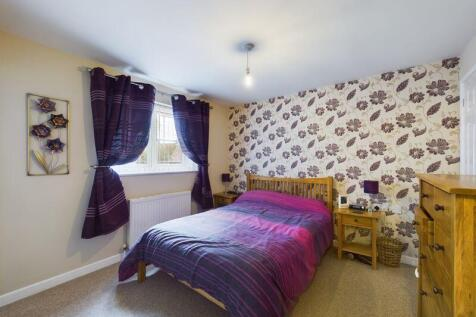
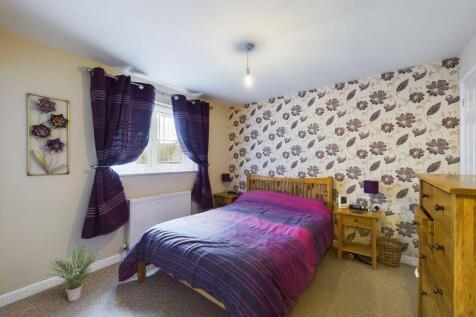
+ potted plant [47,243,98,302]
